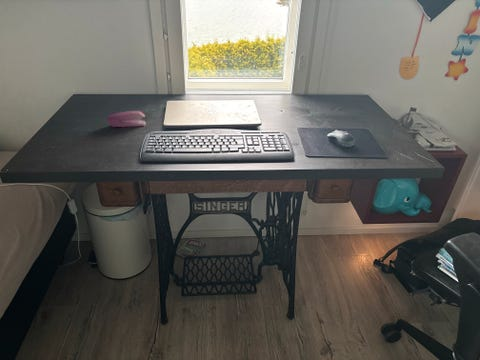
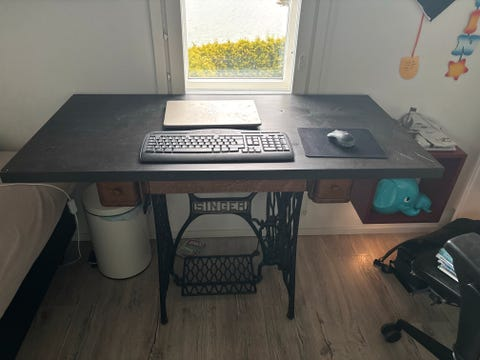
- stapler [106,110,147,128]
